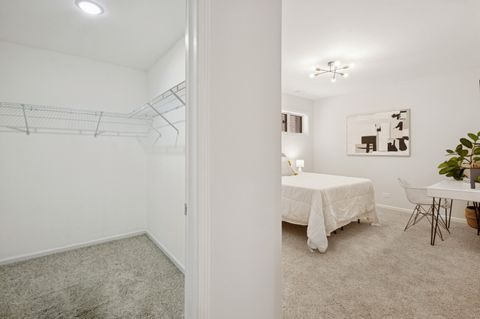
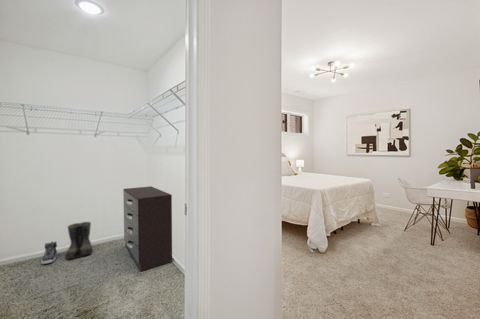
+ sneaker [40,240,58,265]
+ dresser [122,185,173,272]
+ boots [65,221,93,261]
